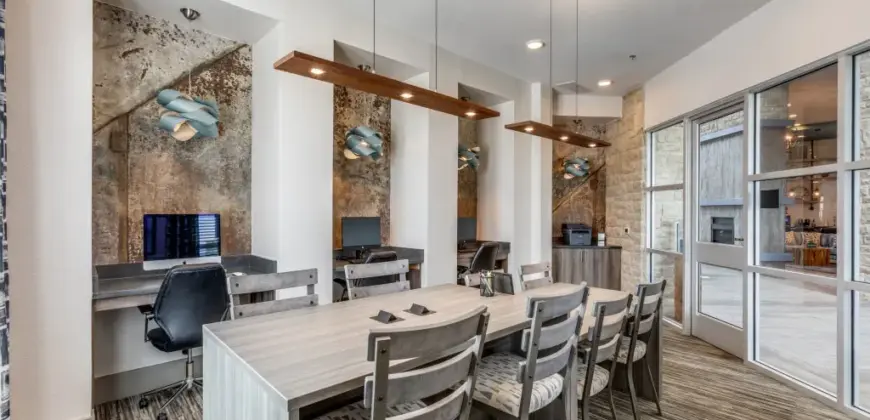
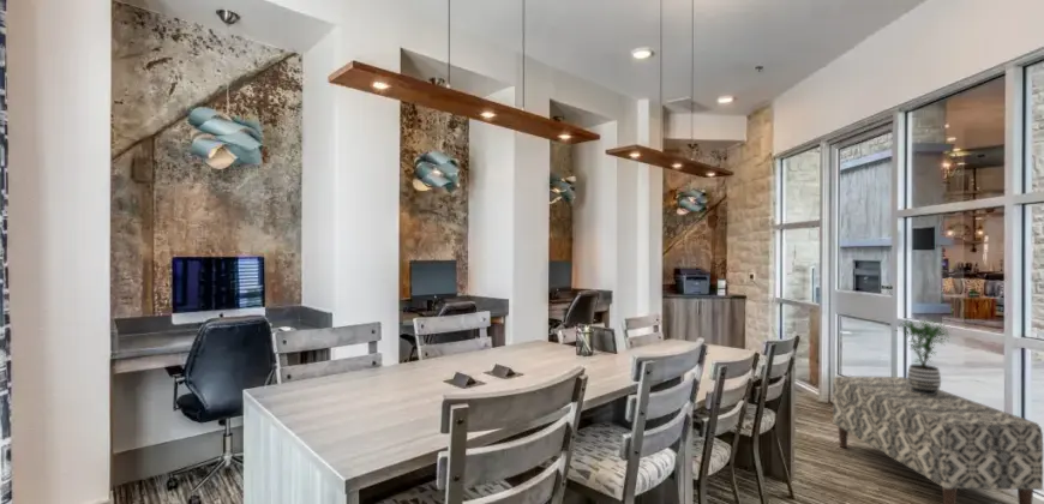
+ potted plant [894,318,953,395]
+ bench [832,376,1044,504]
